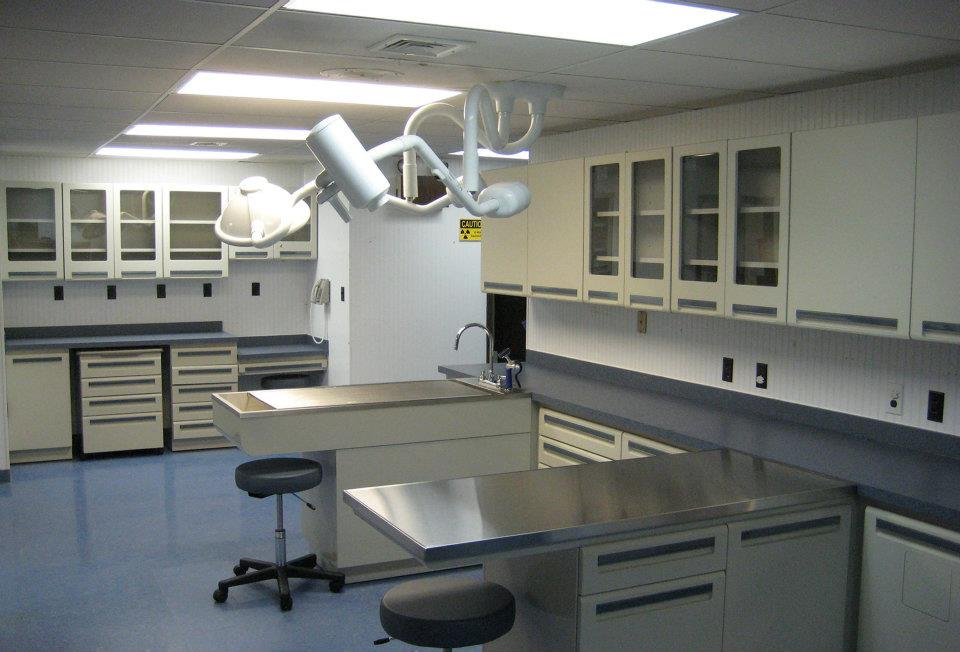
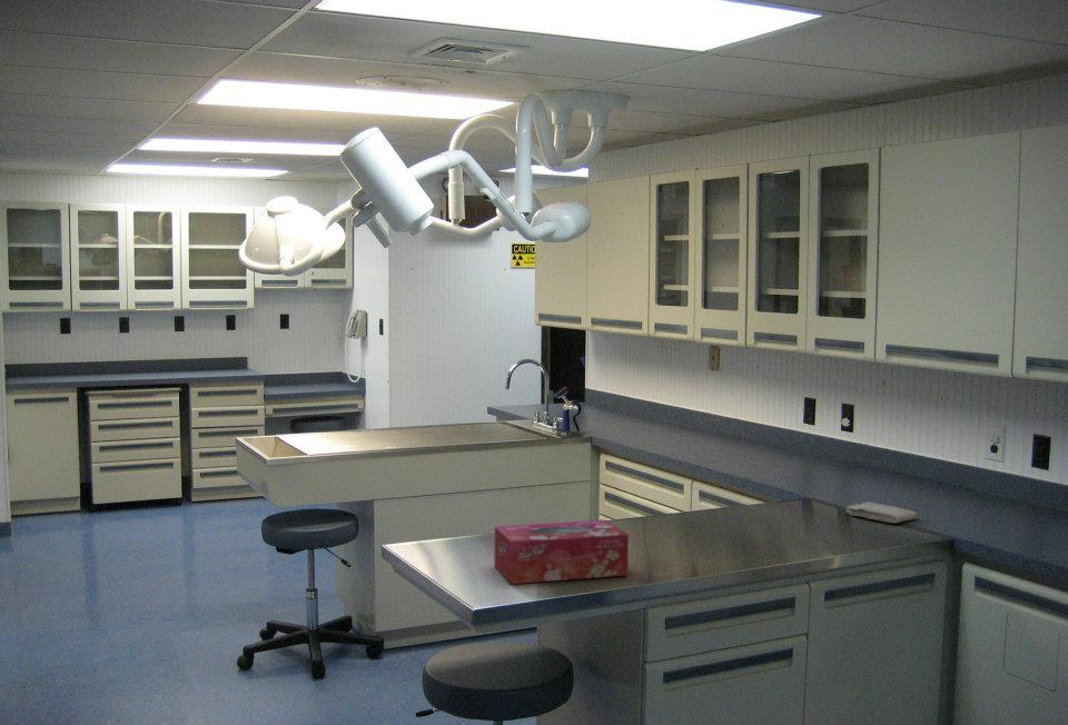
+ tissue box [493,519,630,585]
+ washcloth [844,501,918,524]
